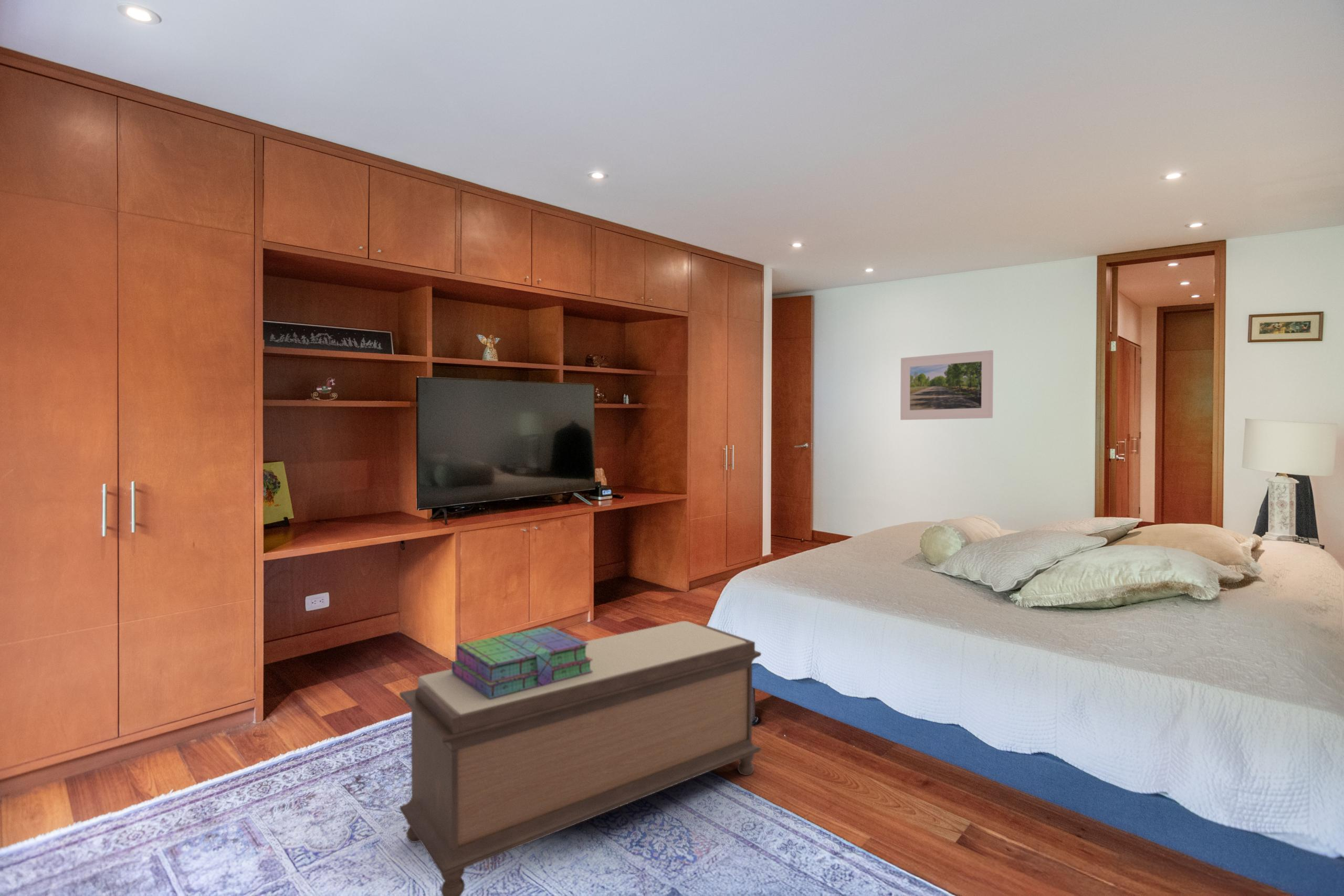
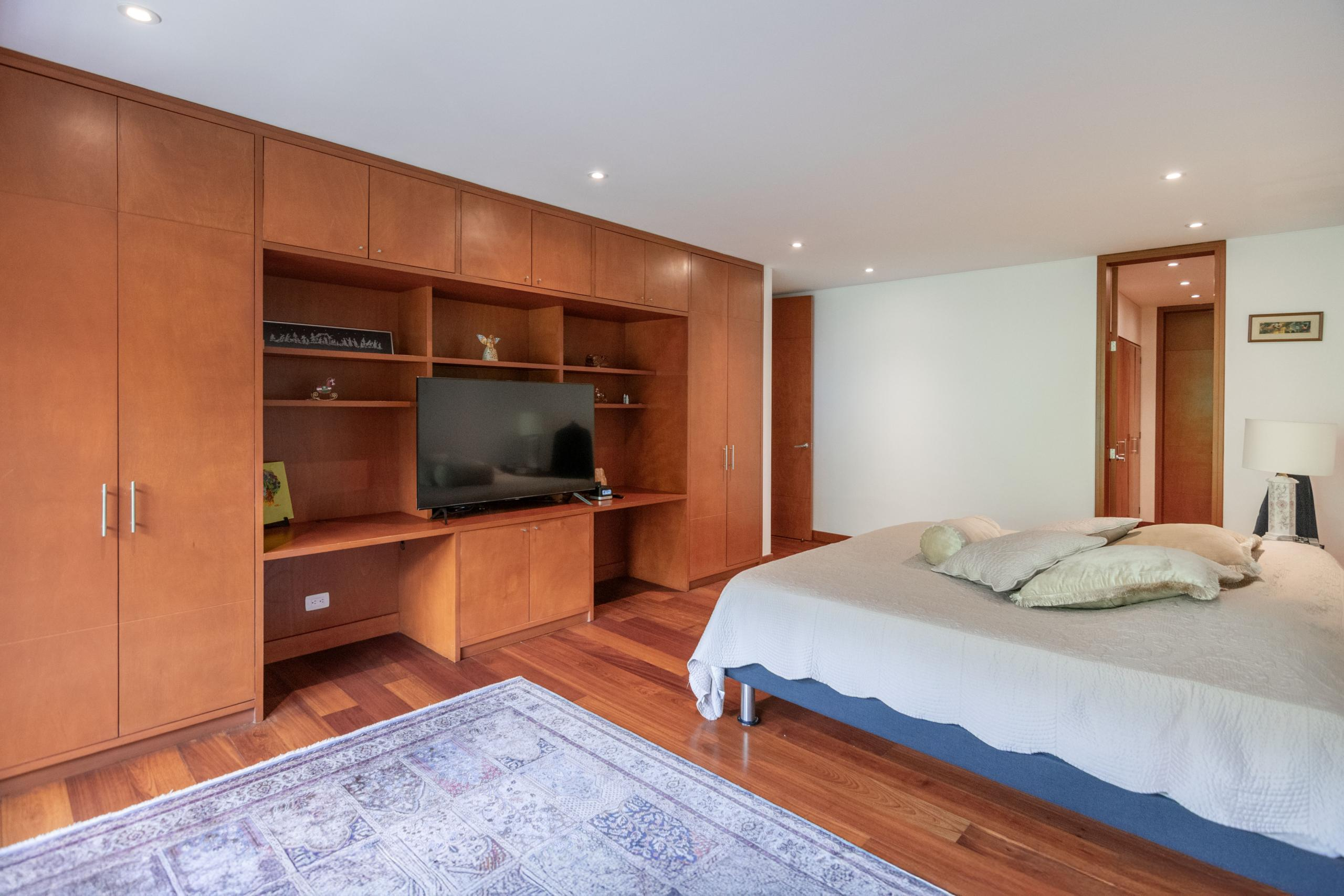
- bench [399,620,762,896]
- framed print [900,350,994,420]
- stack of books [451,626,593,699]
